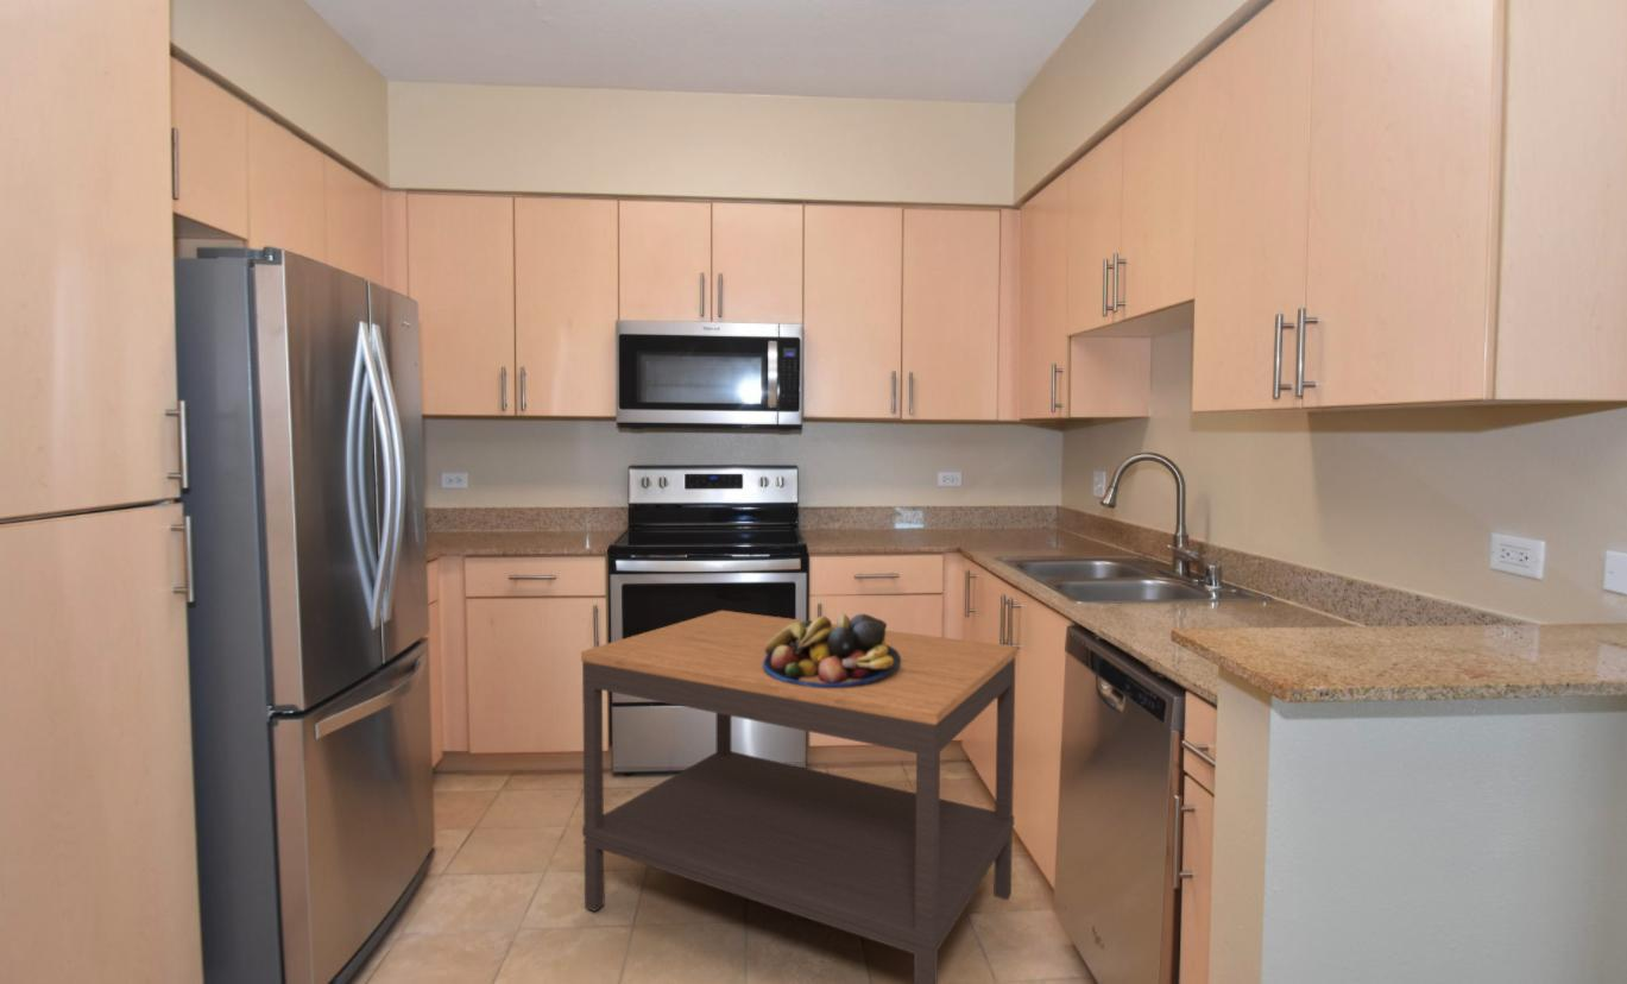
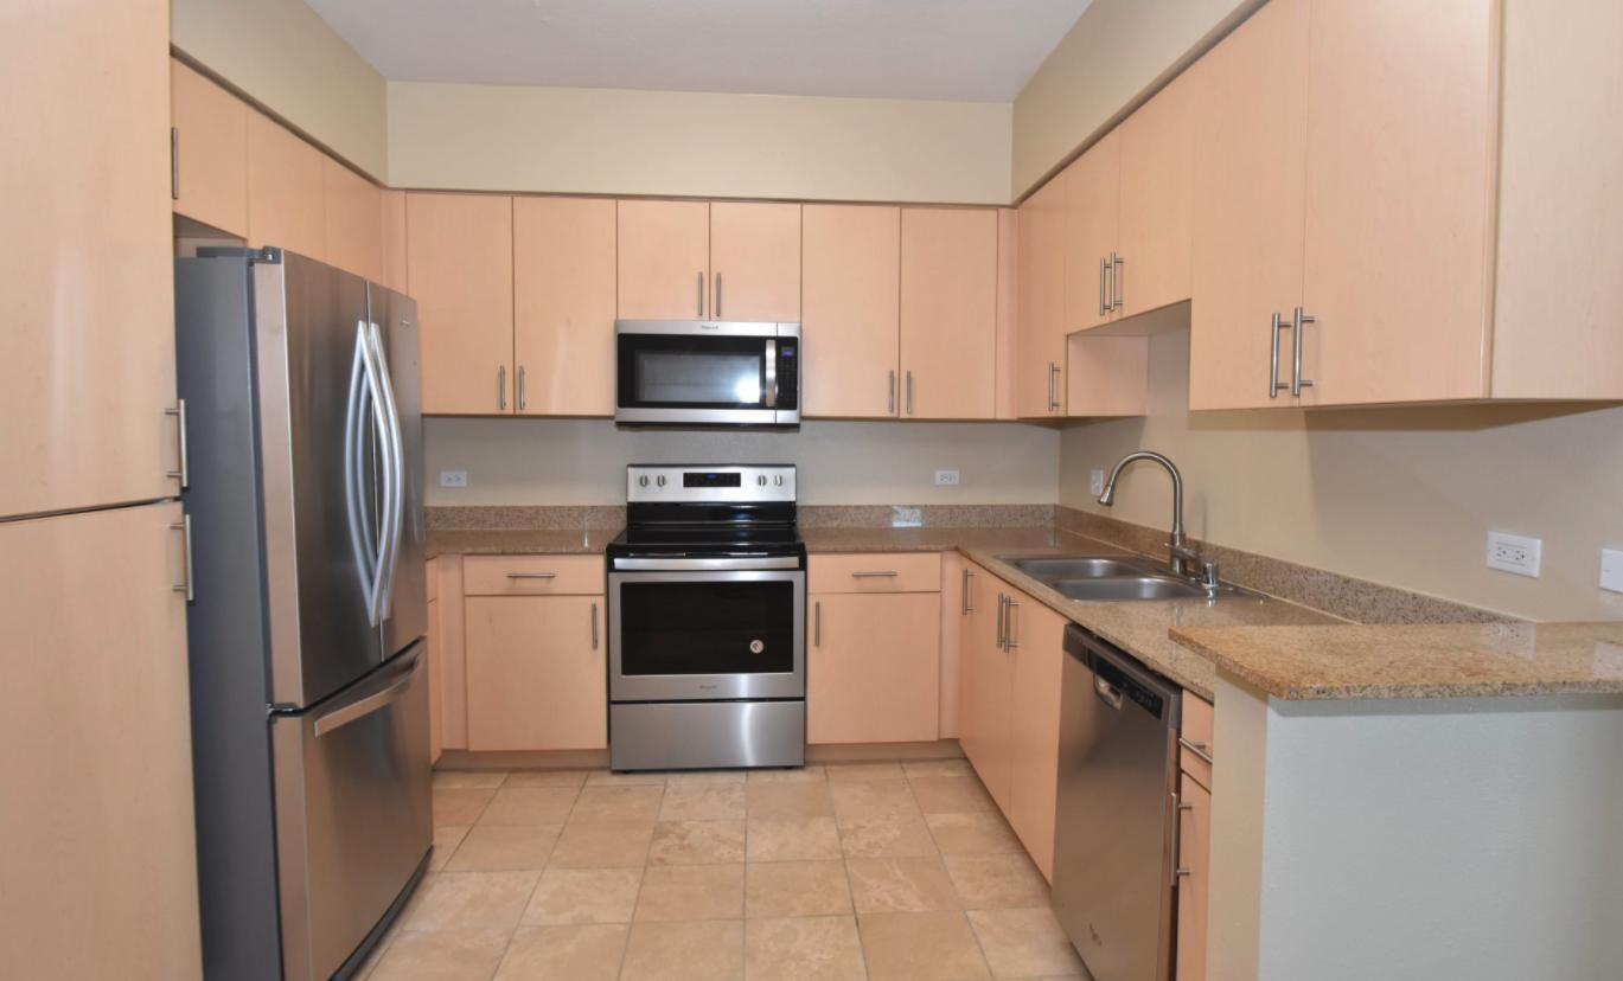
- side table [580,610,1019,984]
- fruit bowl [763,613,901,688]
